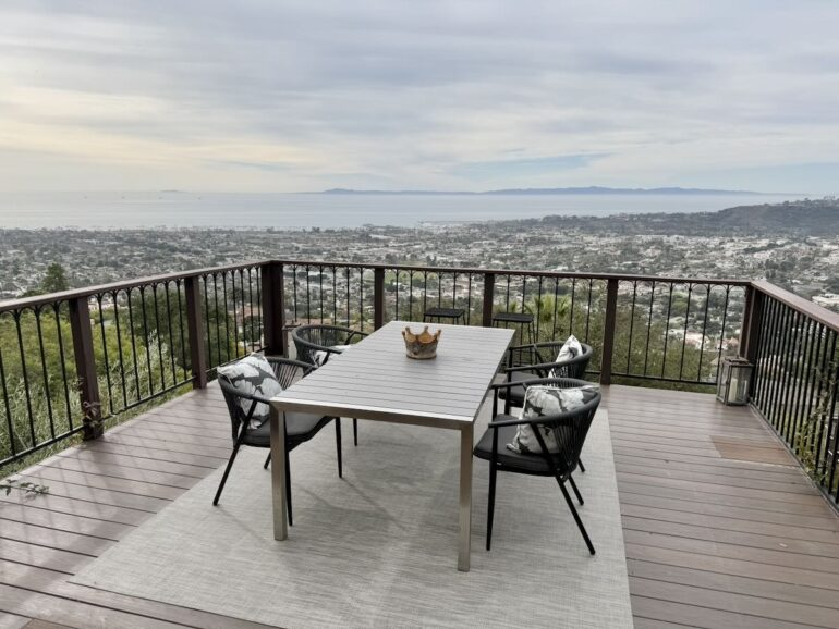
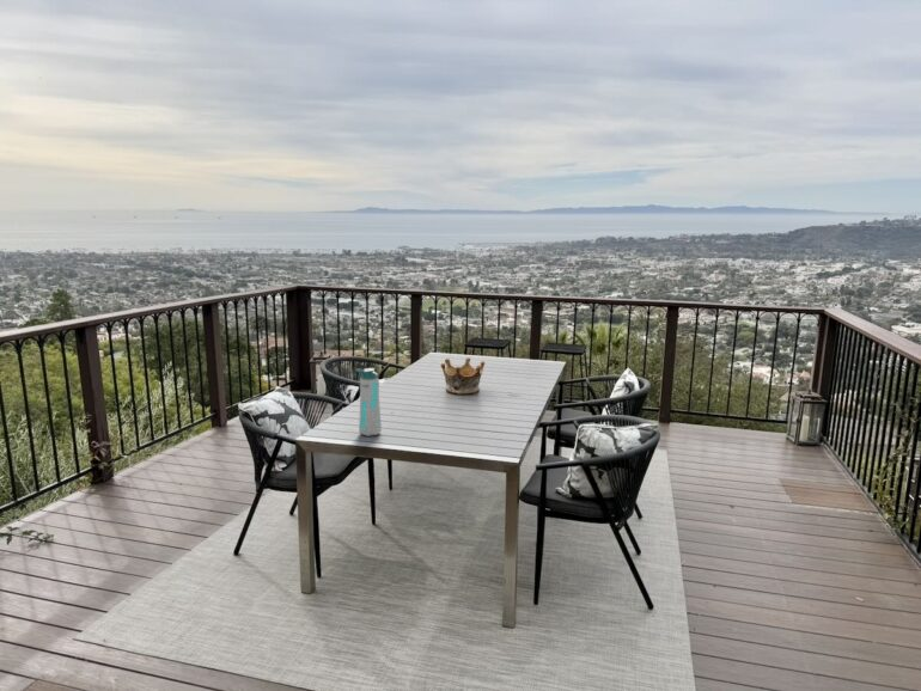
+ water bottle [354,367,383,438]
